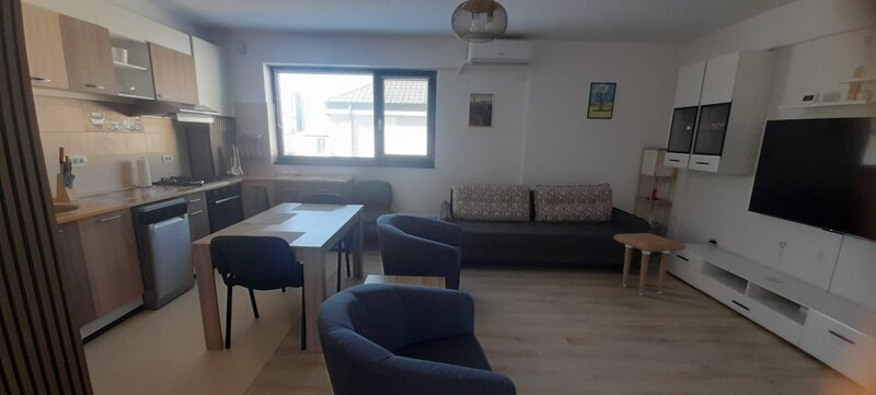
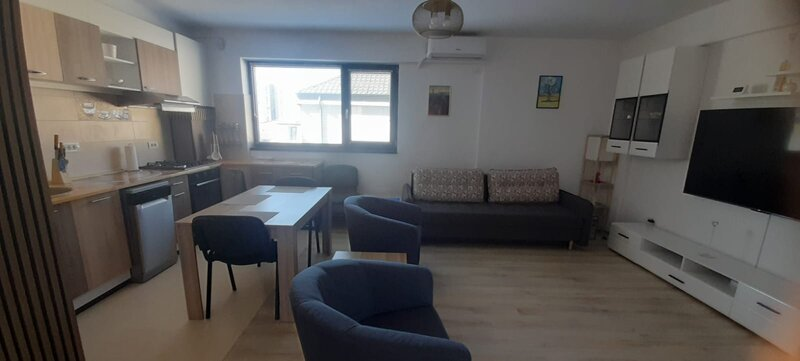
- side table [613,232,687,297]
